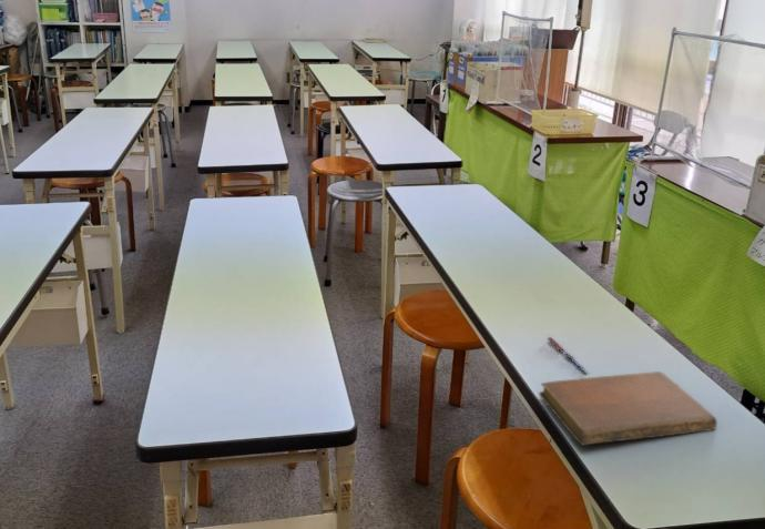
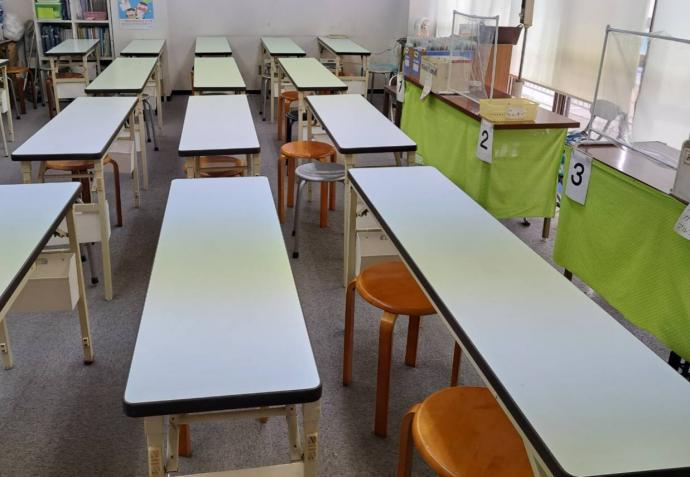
- pen [545,336,590,375]
- notebook [538,370,718,447]
